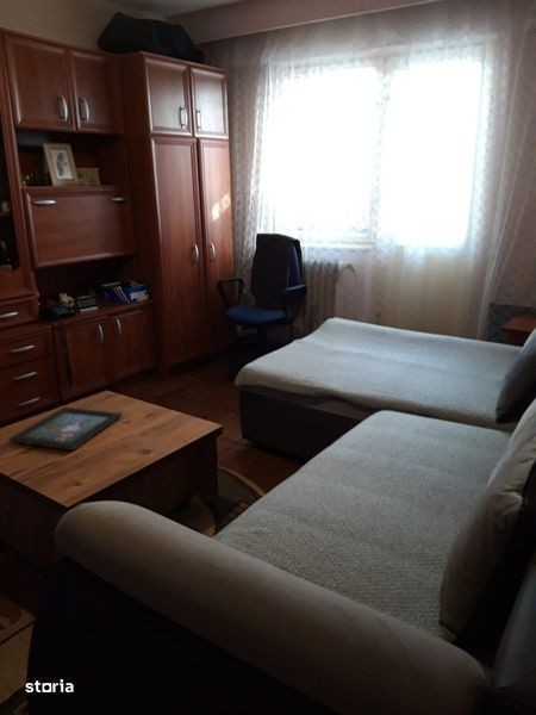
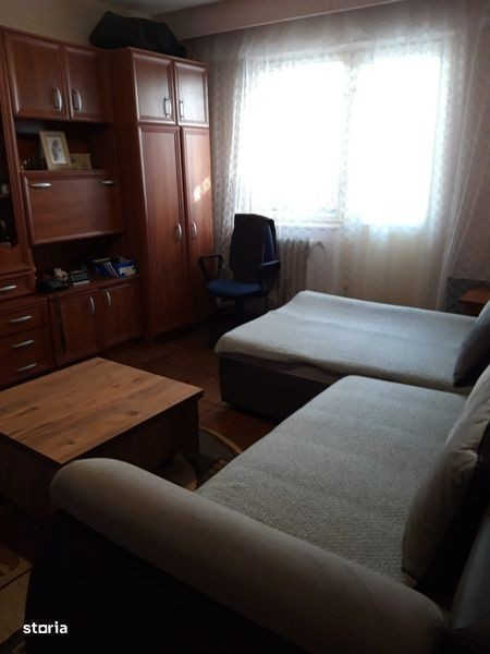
- decorative tray [8,406,124,452]
